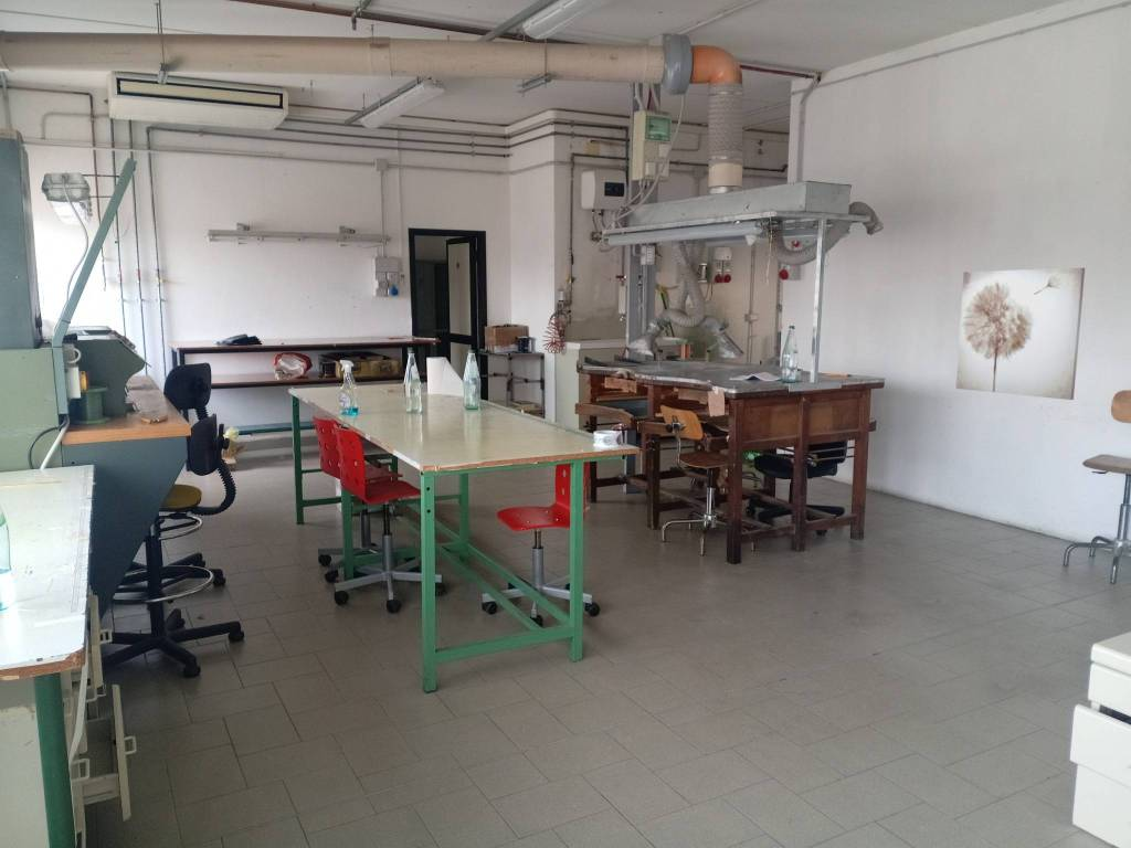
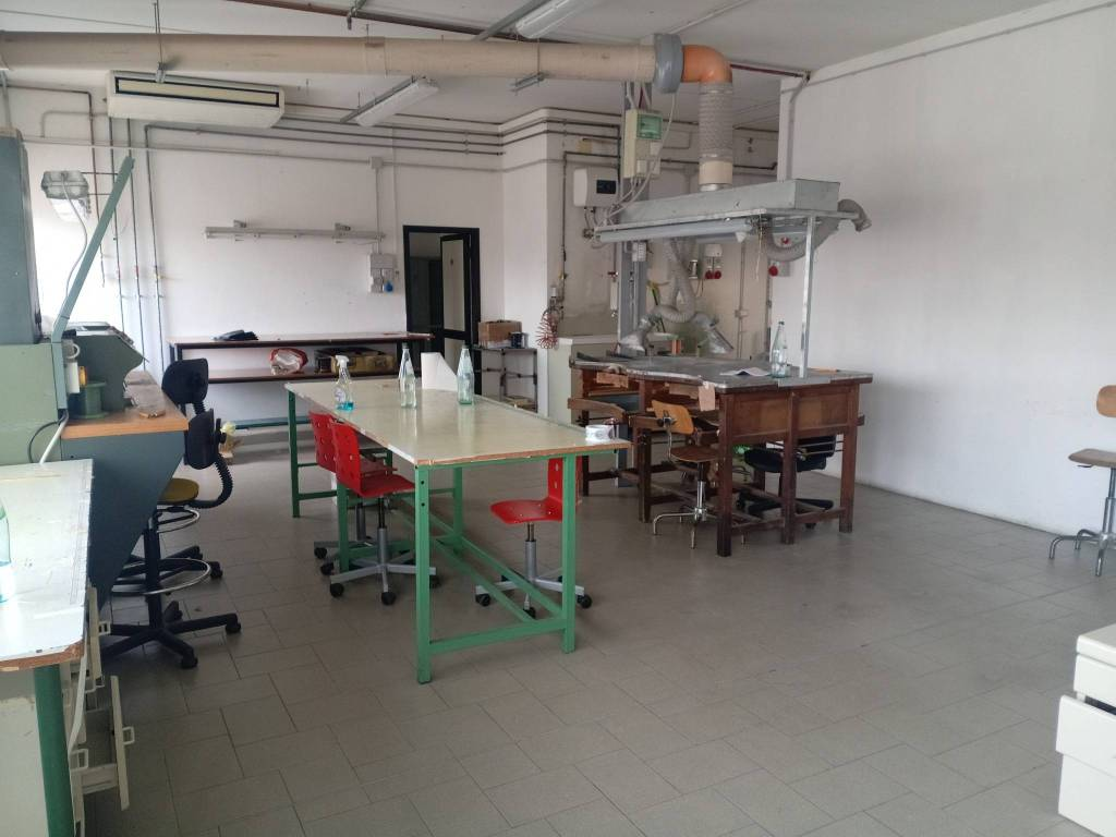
- wall art [955,267,1086,401]
